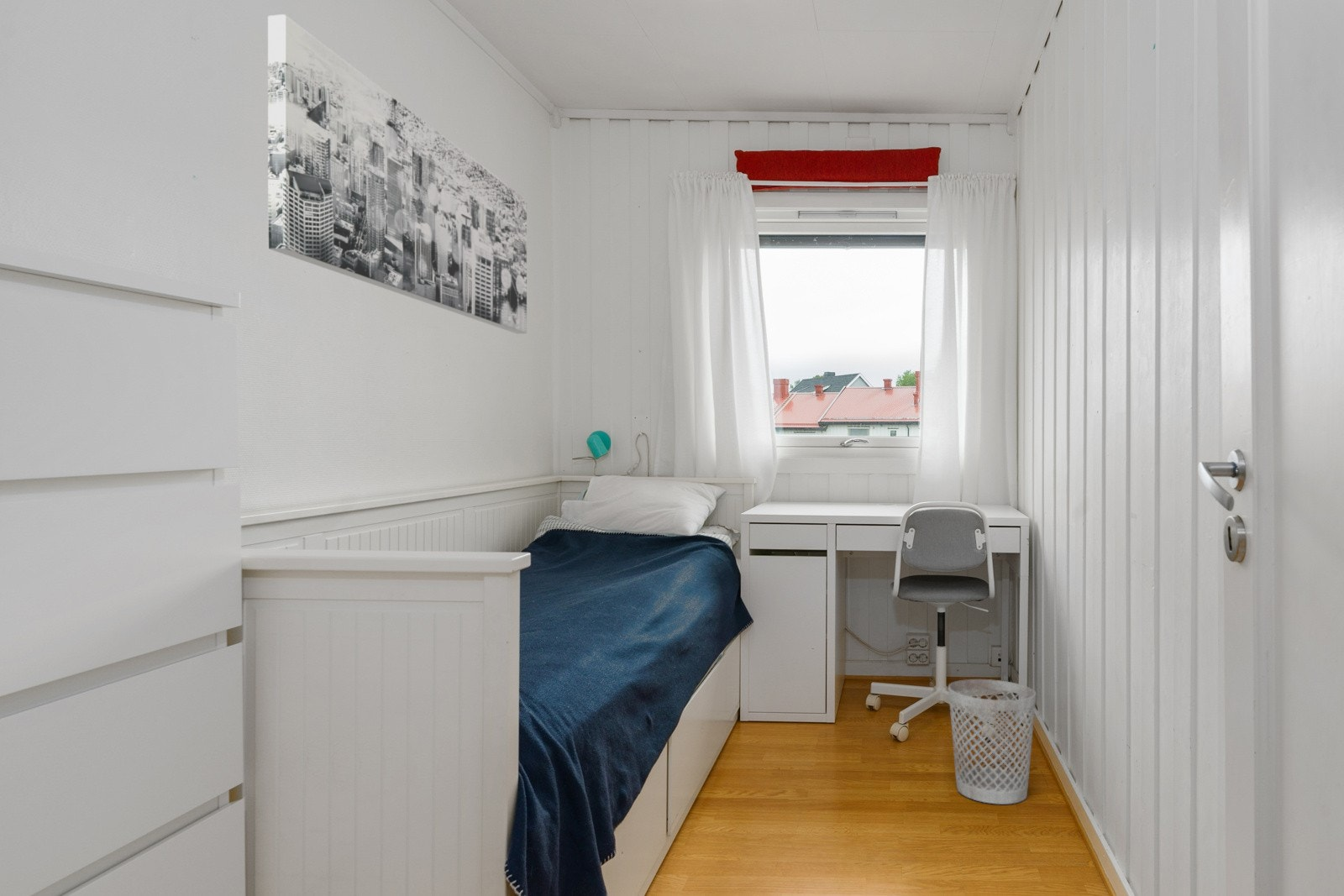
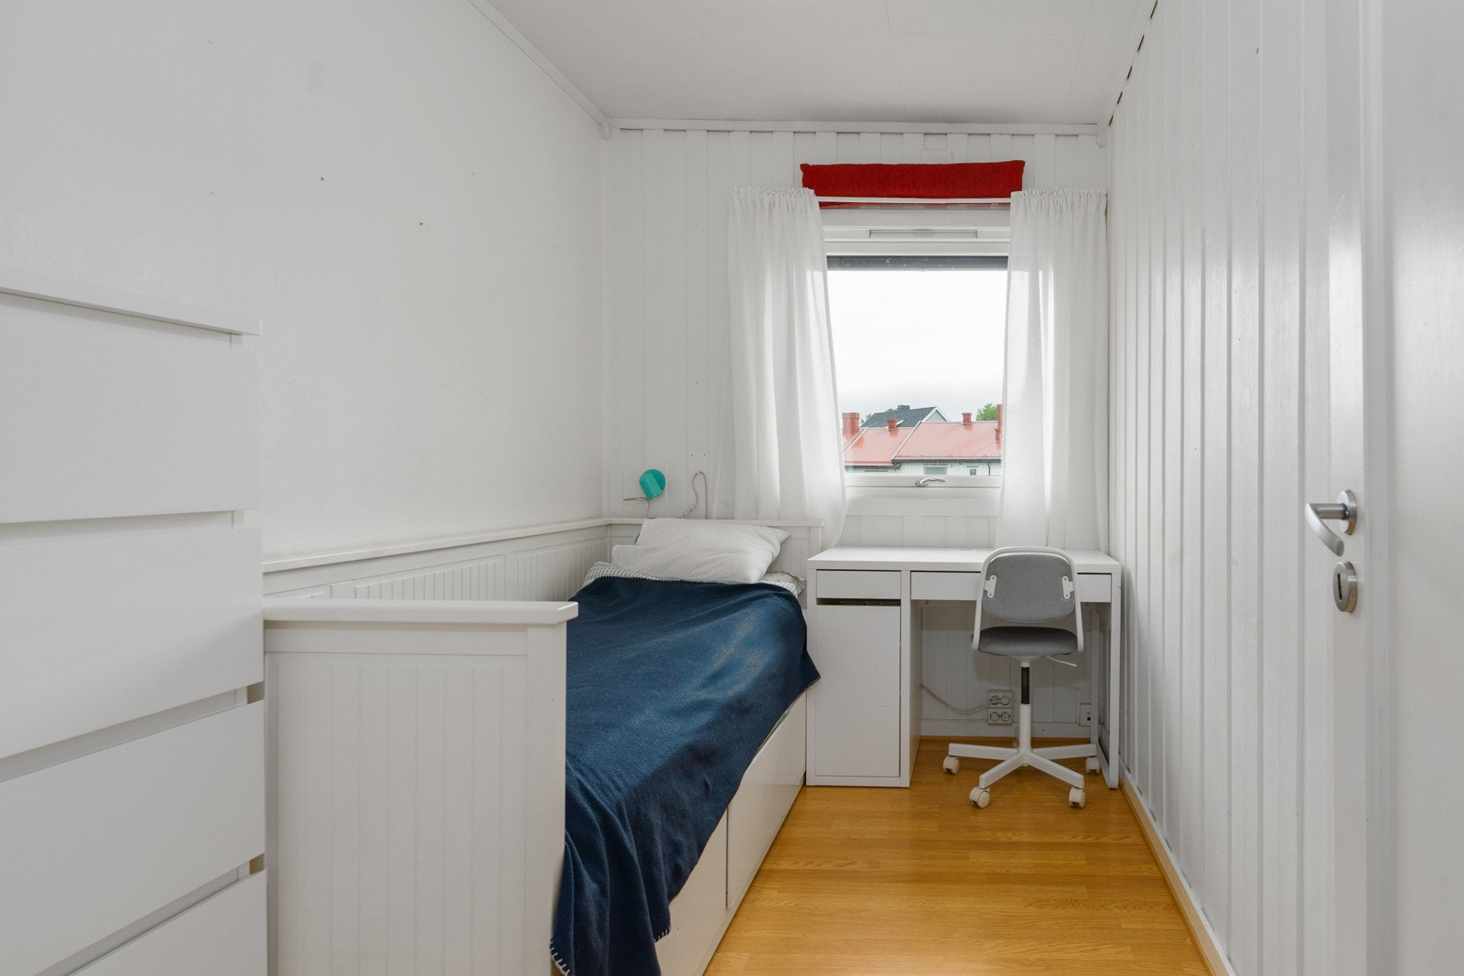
- wall art [267,13,528,334]
- wastebasket [948,679,1037,805]
